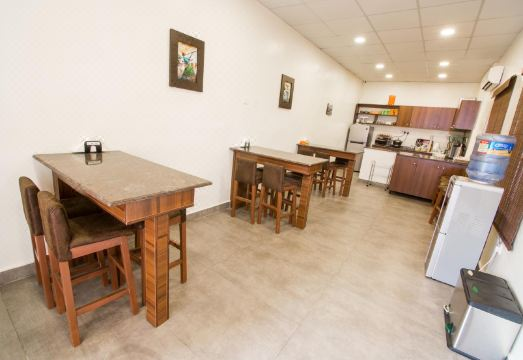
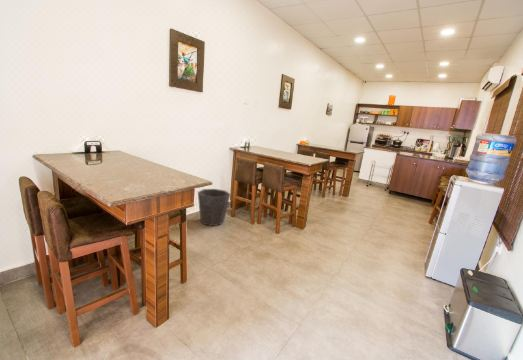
+ waste bin [197,188,231,227]
